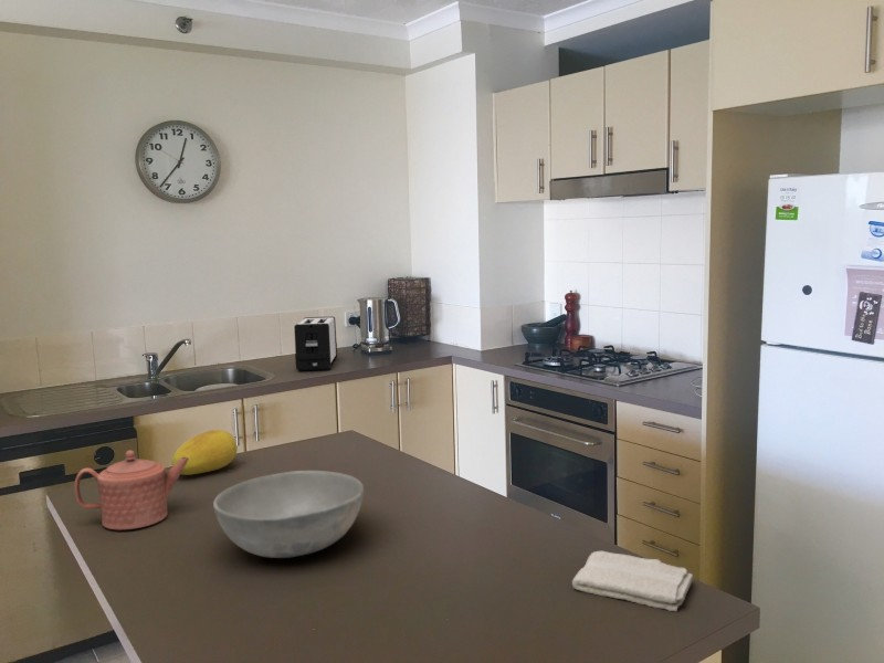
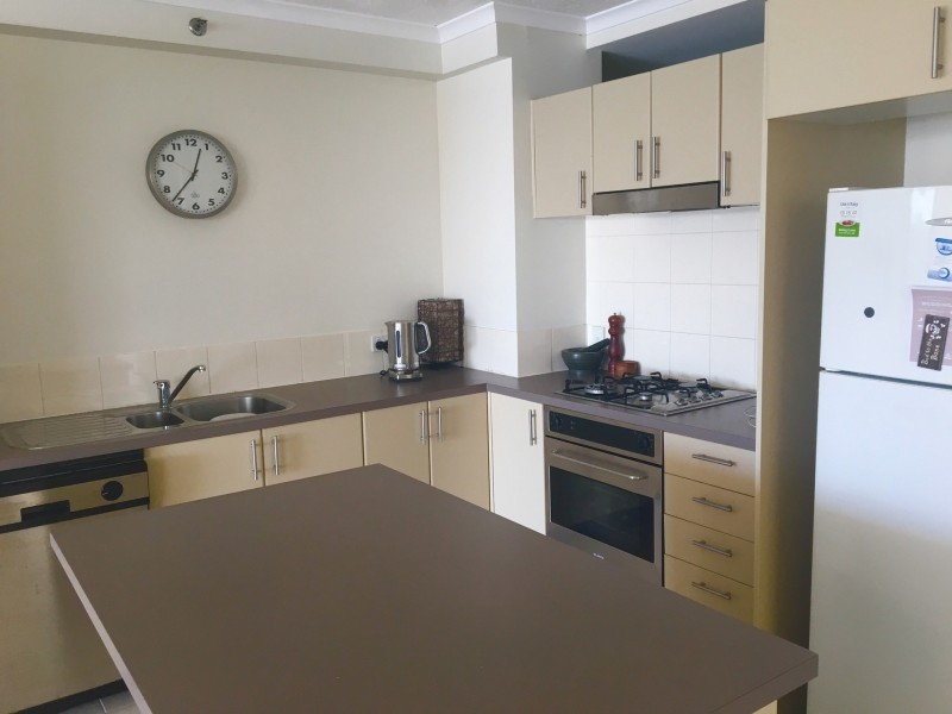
- bowl [212,470,365,559]
- teapot [73,449,189,532]
- washcloth [571,550,694,613]
- fruit [171,429,239,476]
- toaster [293,316,338,372]
